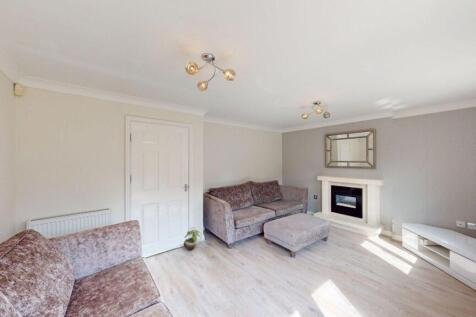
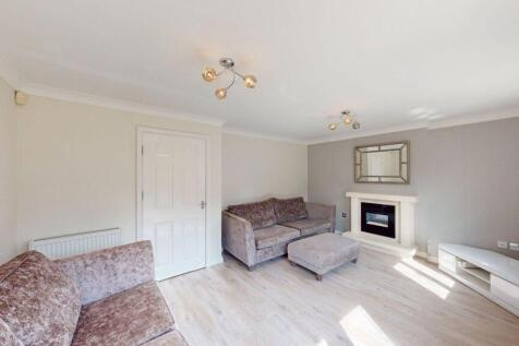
- potted plant [183,226,202,252]
